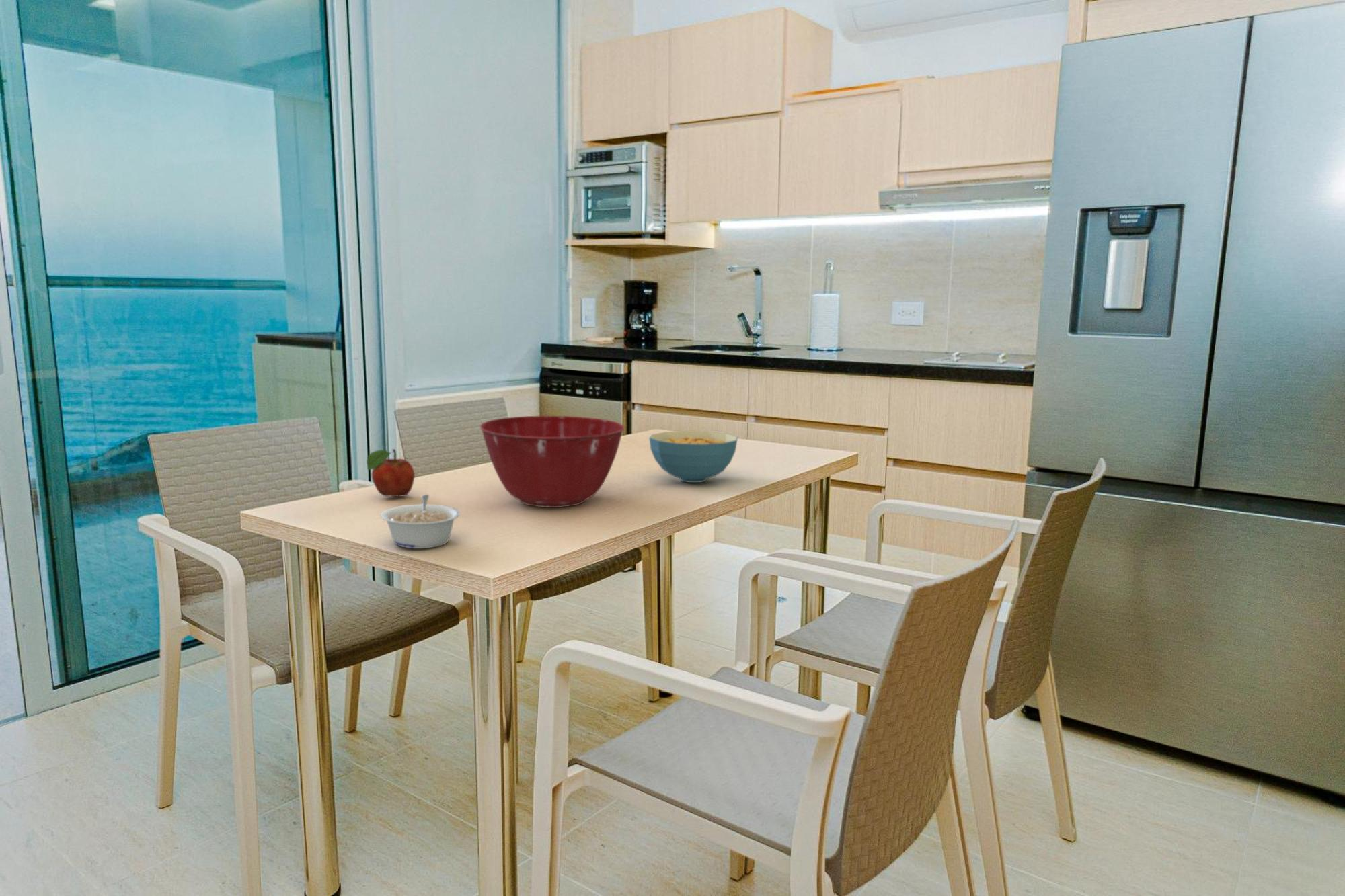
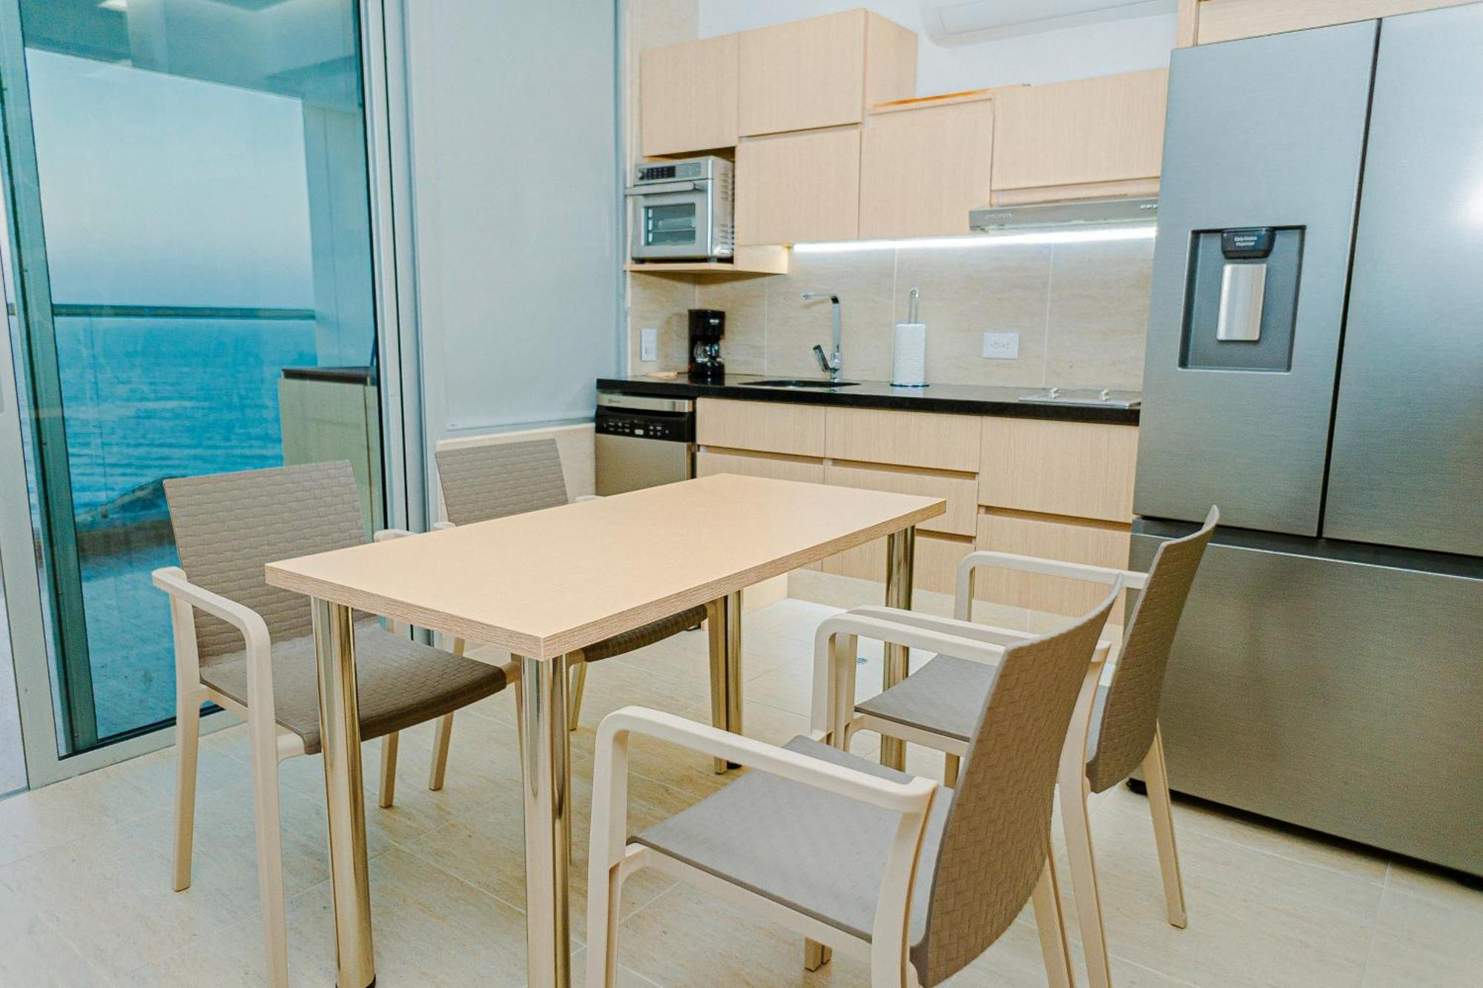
- cereal bowl [648,430,738,483]
- fruit [366,448,415,497]
- legume [380,494,461,549]
- mixing bowl [479,415,625,508]
